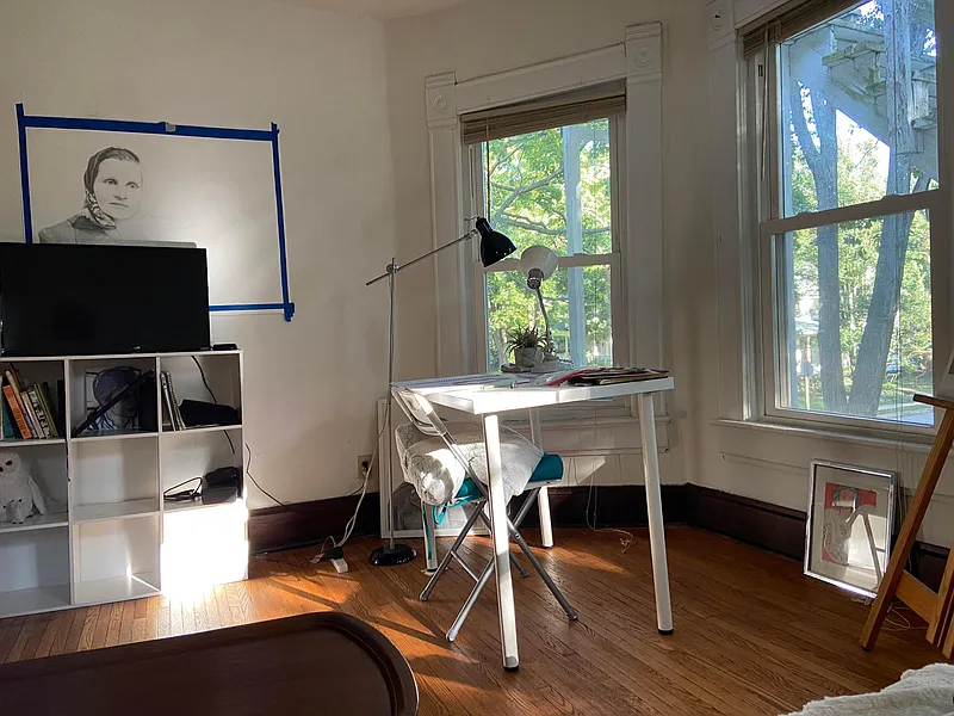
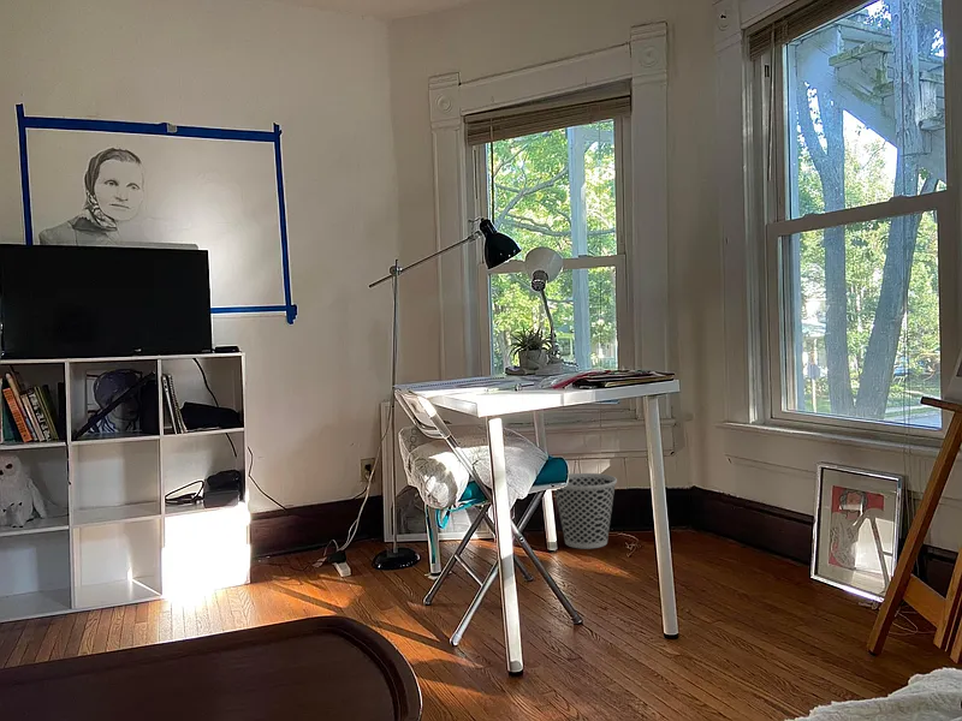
+ wastebasket [553,472,618,549]
